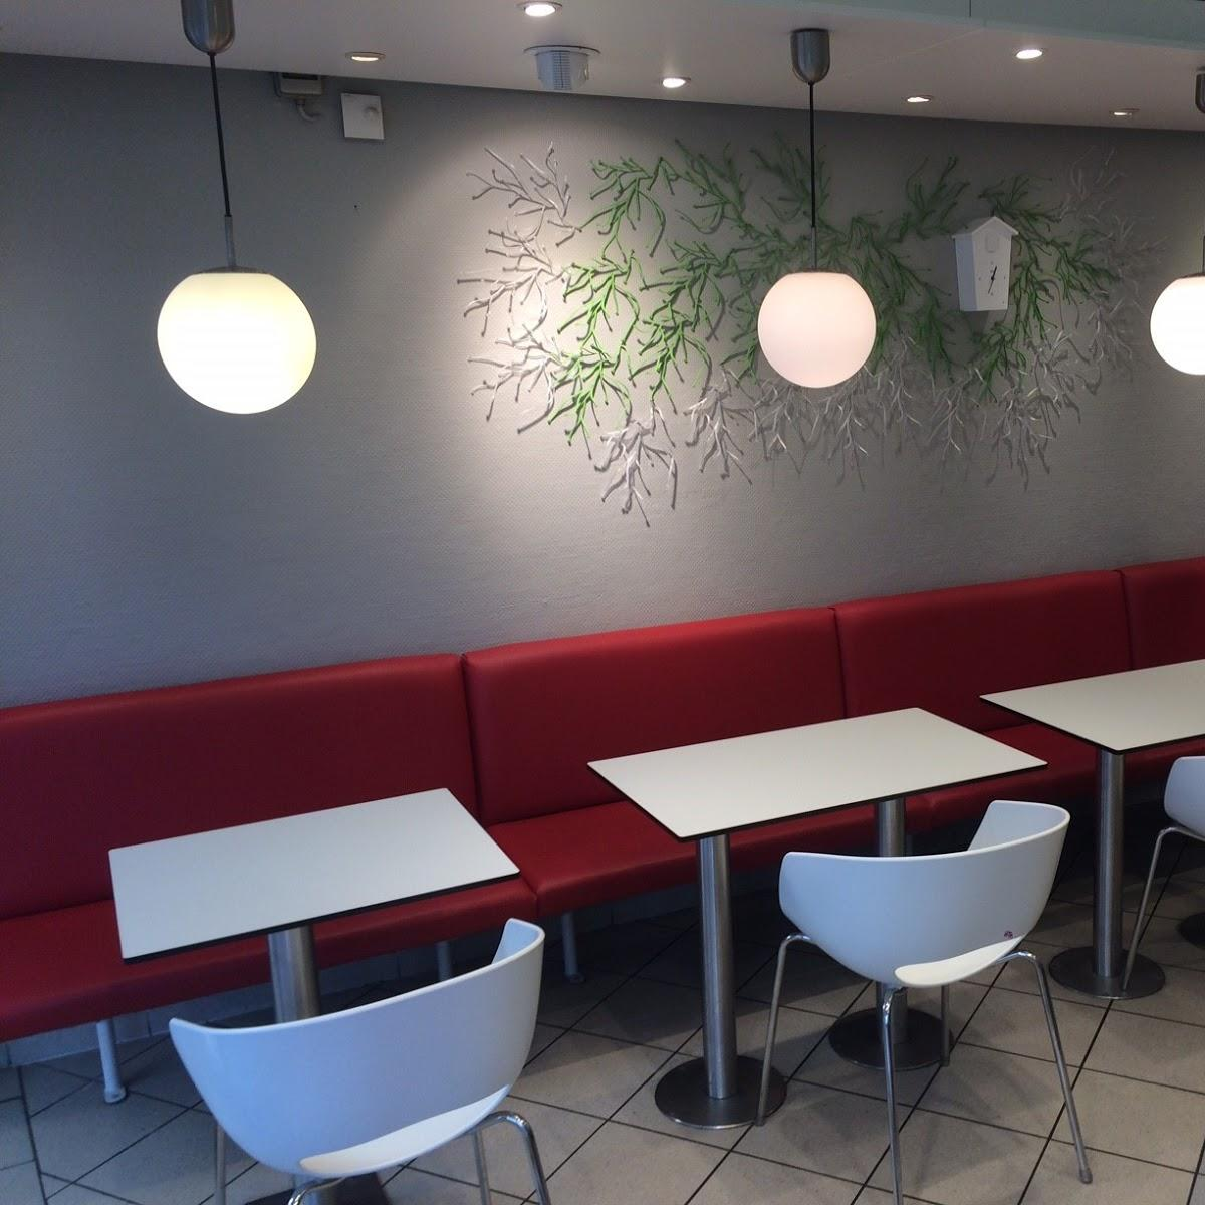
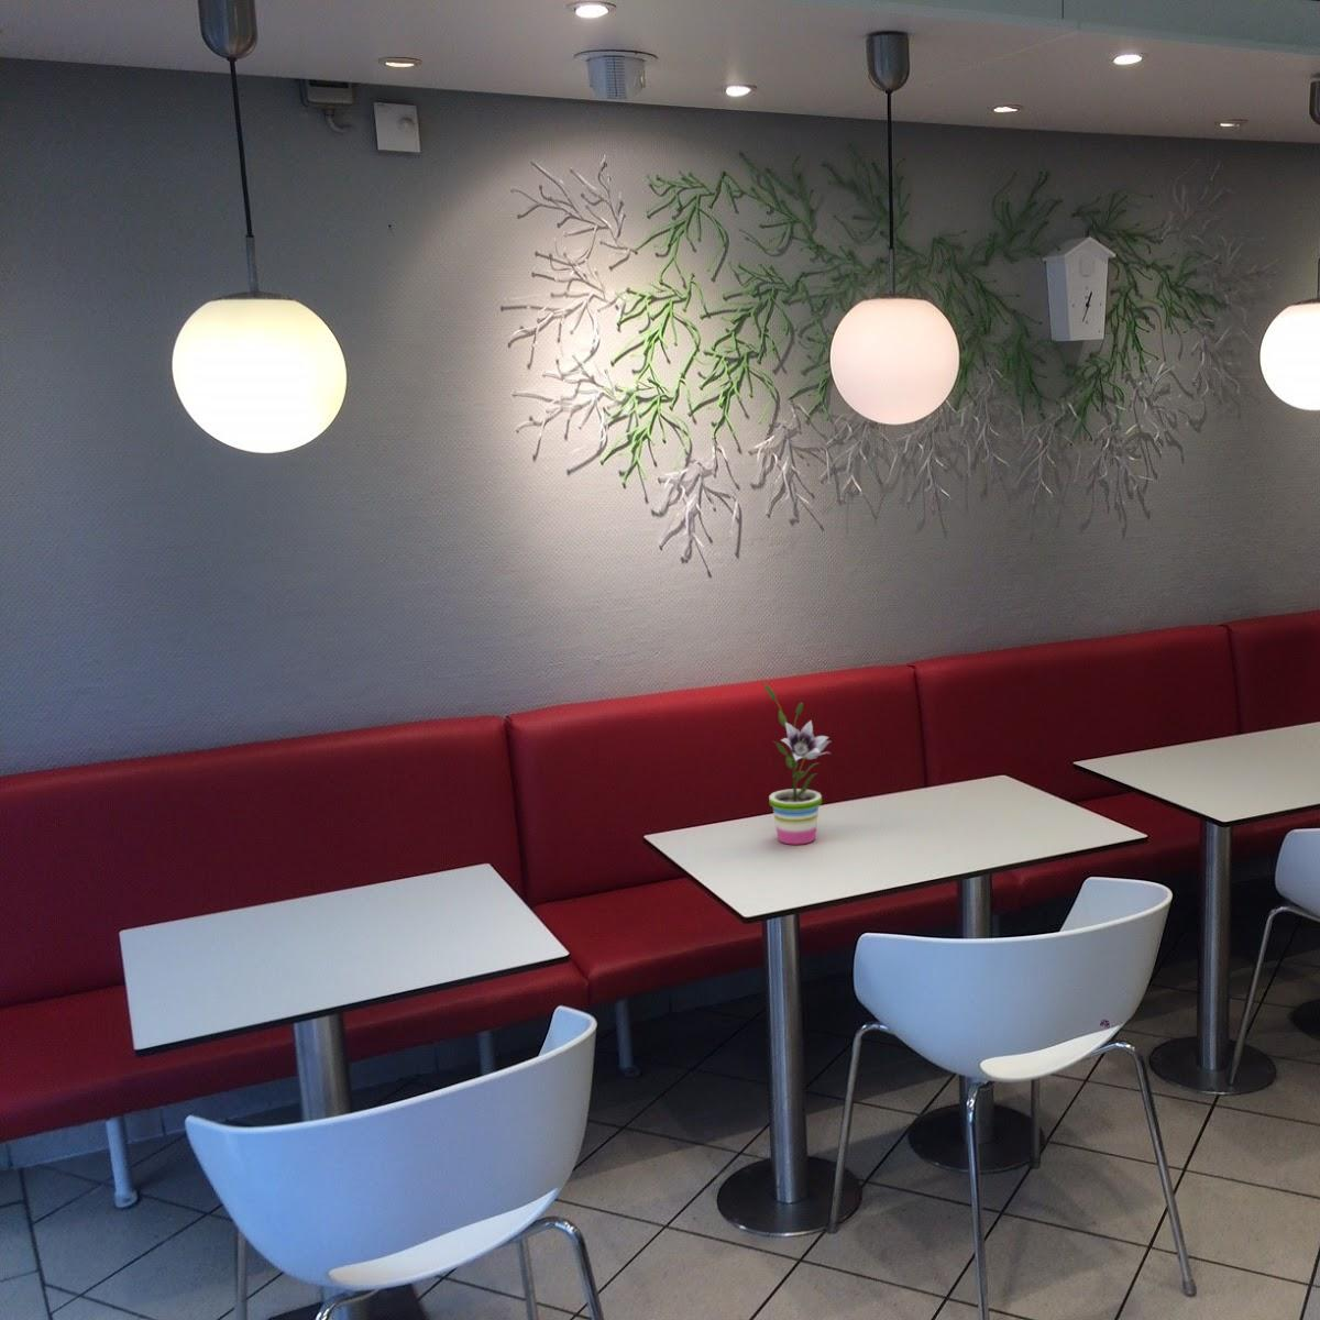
+ potted plant [764,683,832,846]
